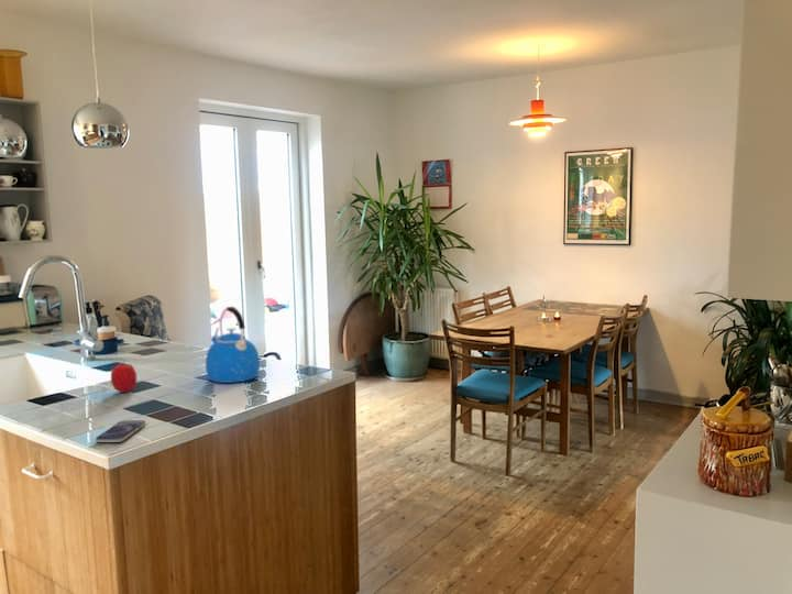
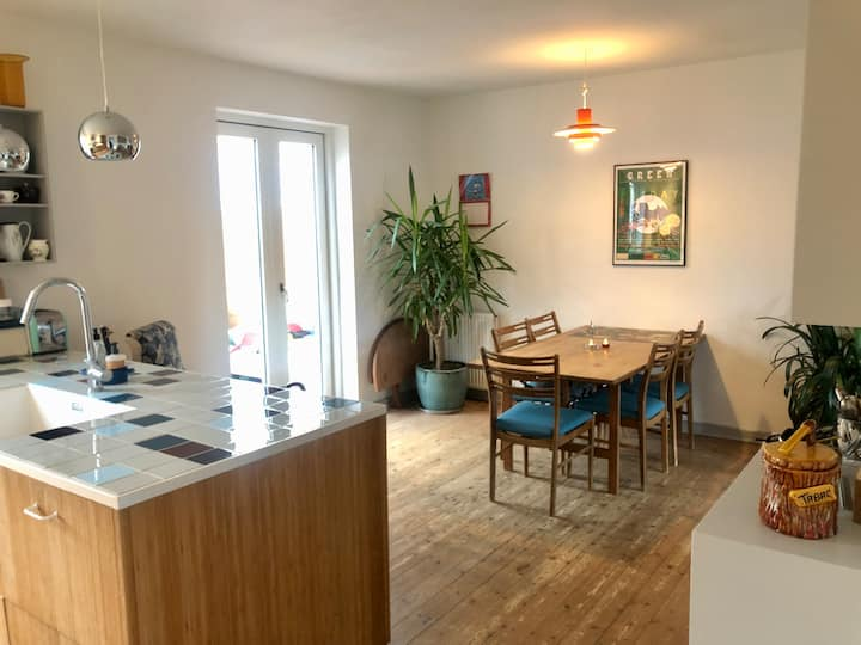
- kettle [205,306,261,384]
- smartphone [95,419,146,443]
- fruit [110,362,138,394]
